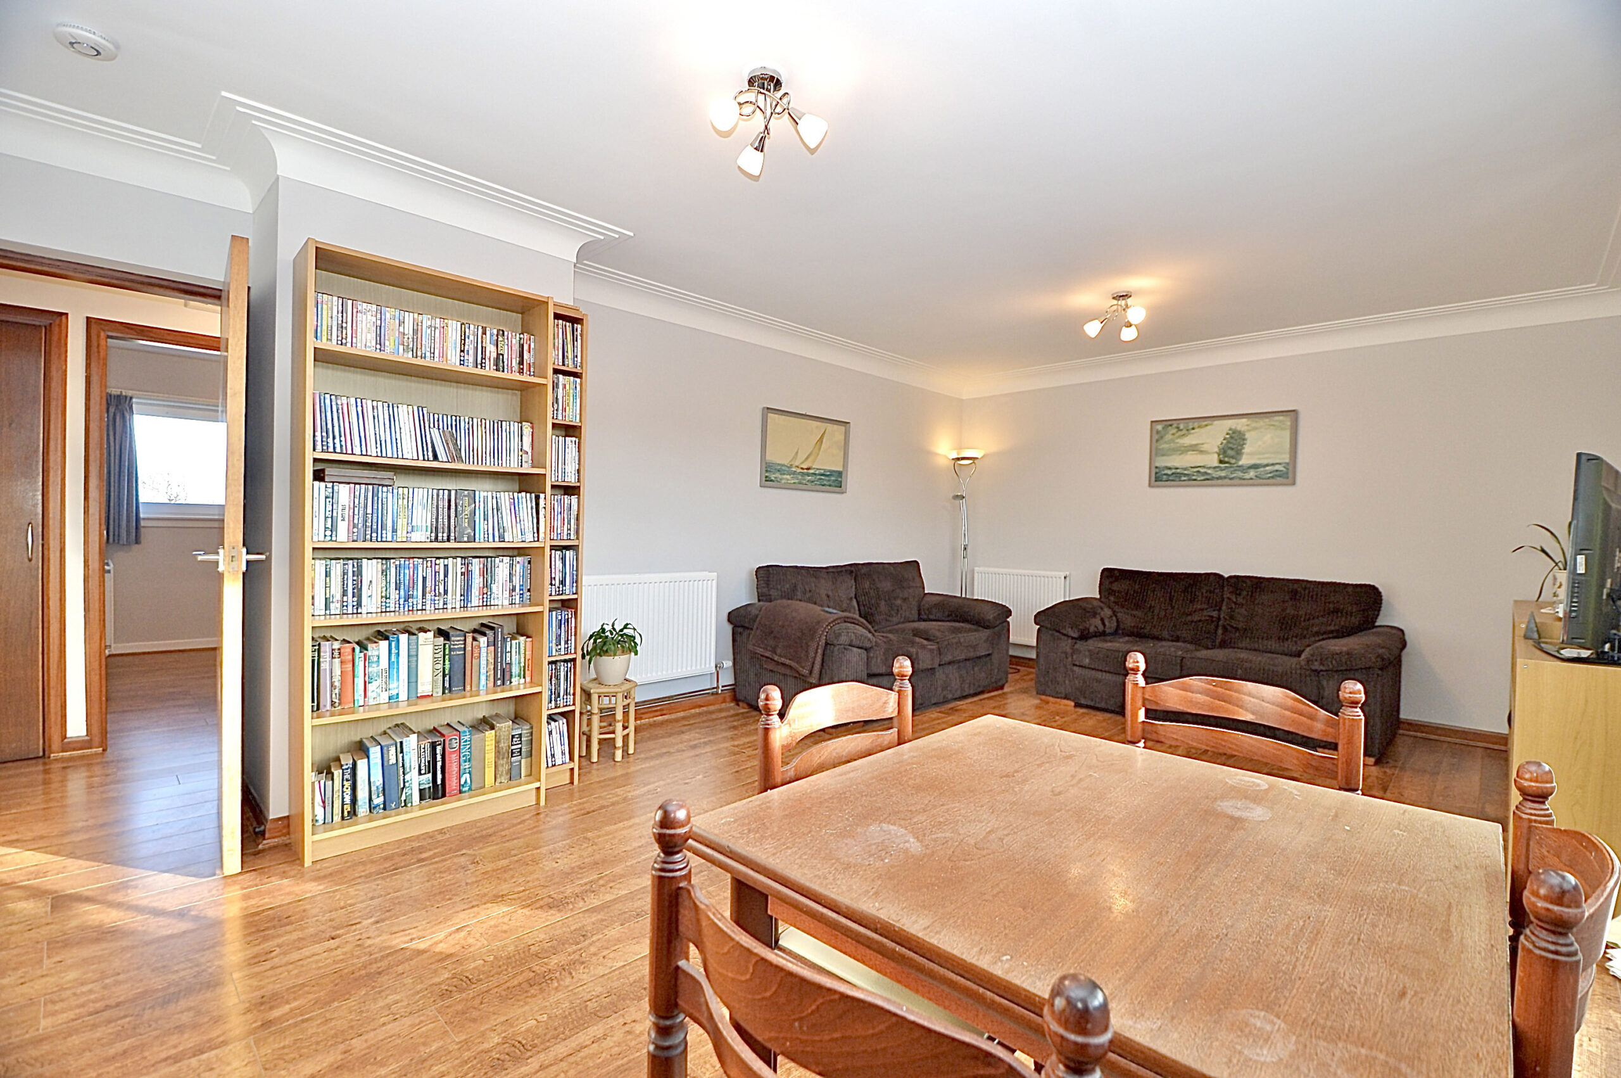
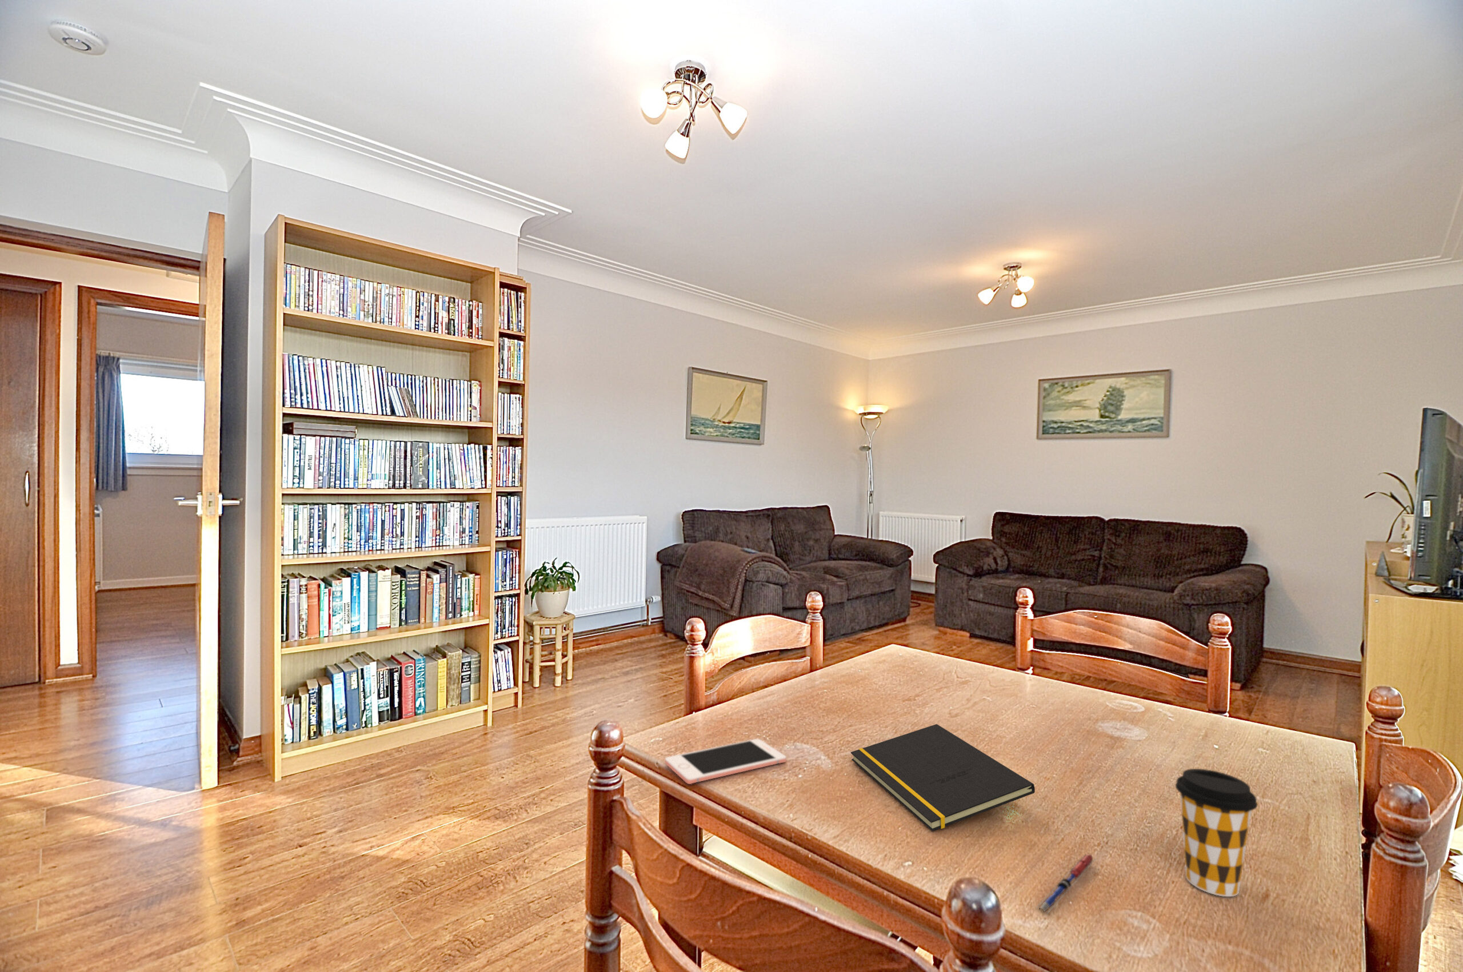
+ coffee cup [1175,768,1258,897]
+ pen [1035,854,1096,915]
+ notepad [851,724,1035,832]
+ cell phone [664,739,787,784]
